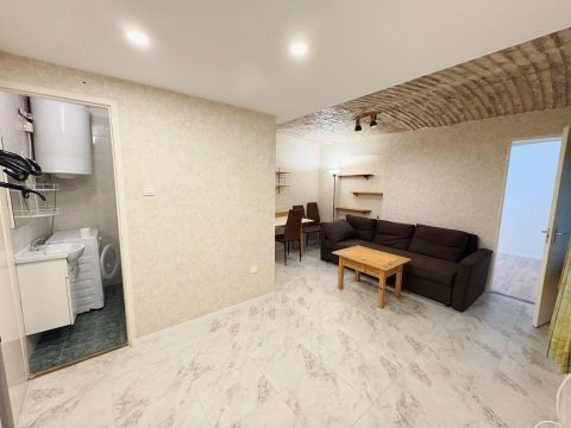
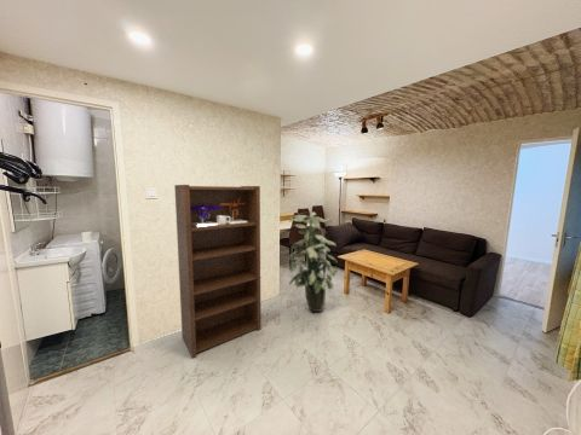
+ indoor plant [287,211,338,313]
+ bookshelf [173,184,261,359]
